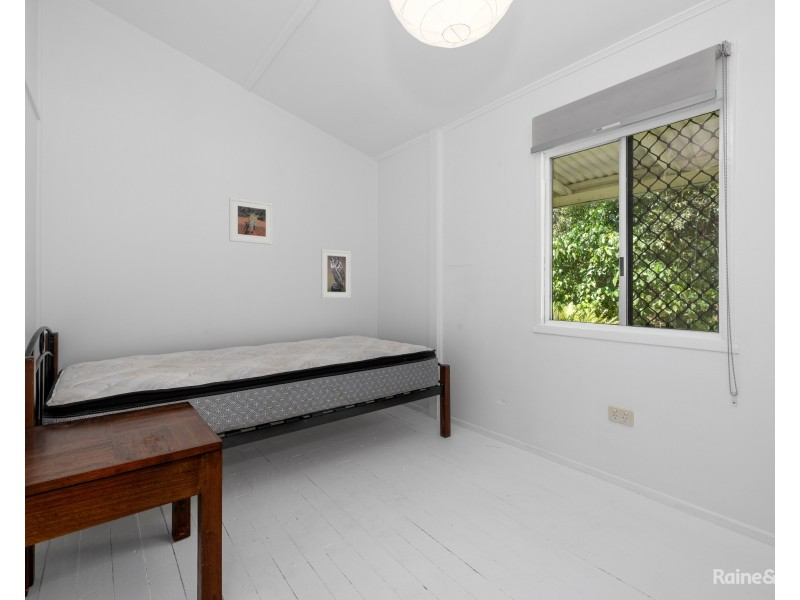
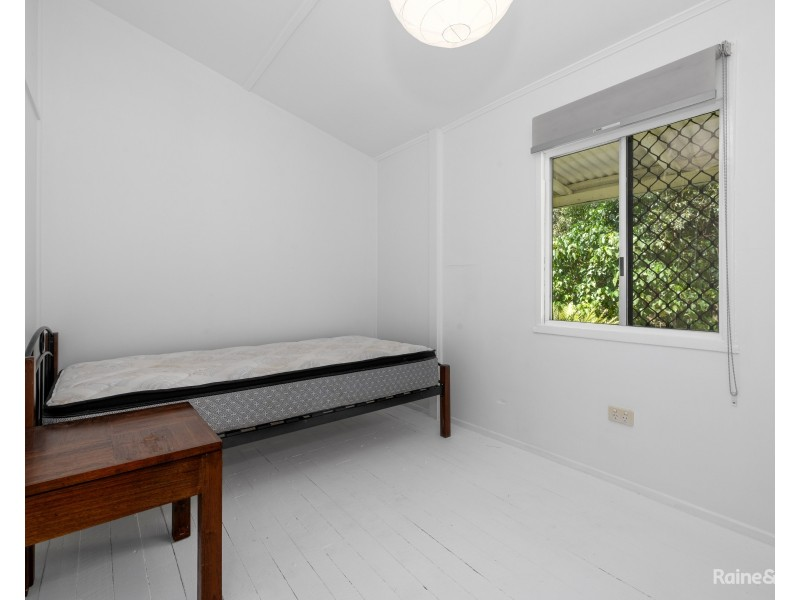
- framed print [228,196,274,246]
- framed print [320,248,352,299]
